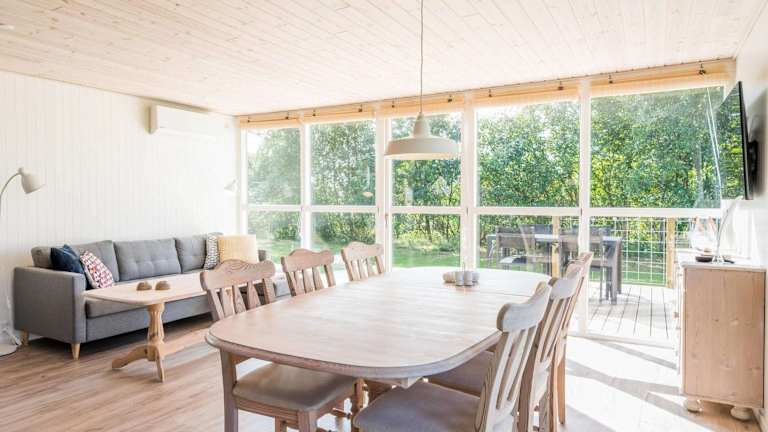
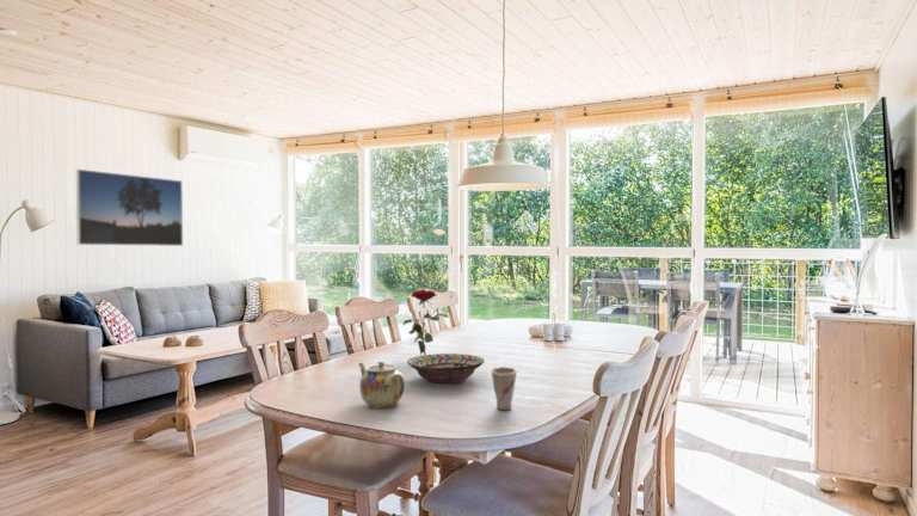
+ cup [490,366,518,411]
+ flower [402,288,449,356]
+ decorative bowl [406,352,486,385]
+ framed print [75,168,184,247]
+ teapot [357,361,406,410]
